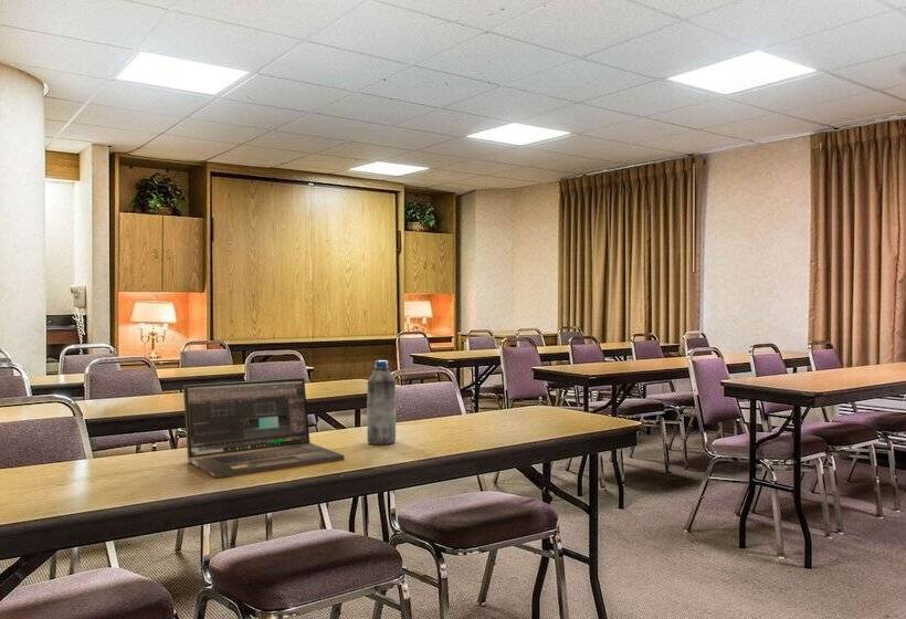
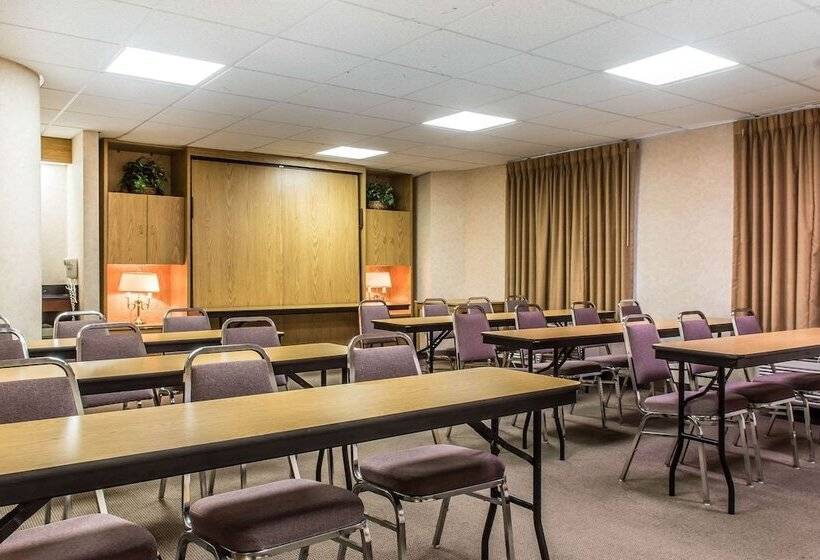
- water bottle [366,359,397,445]
- laptop [182,377,346,479]
